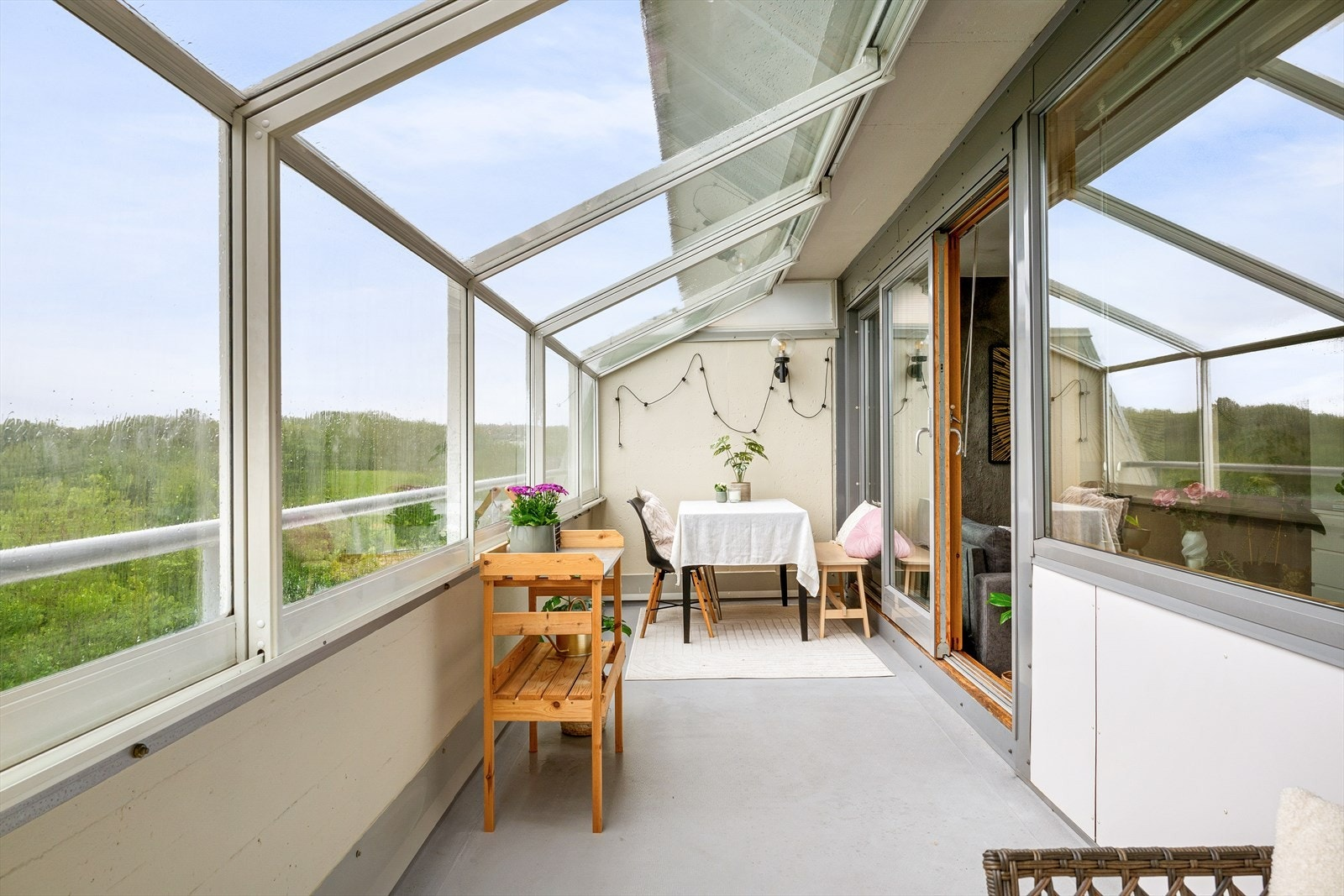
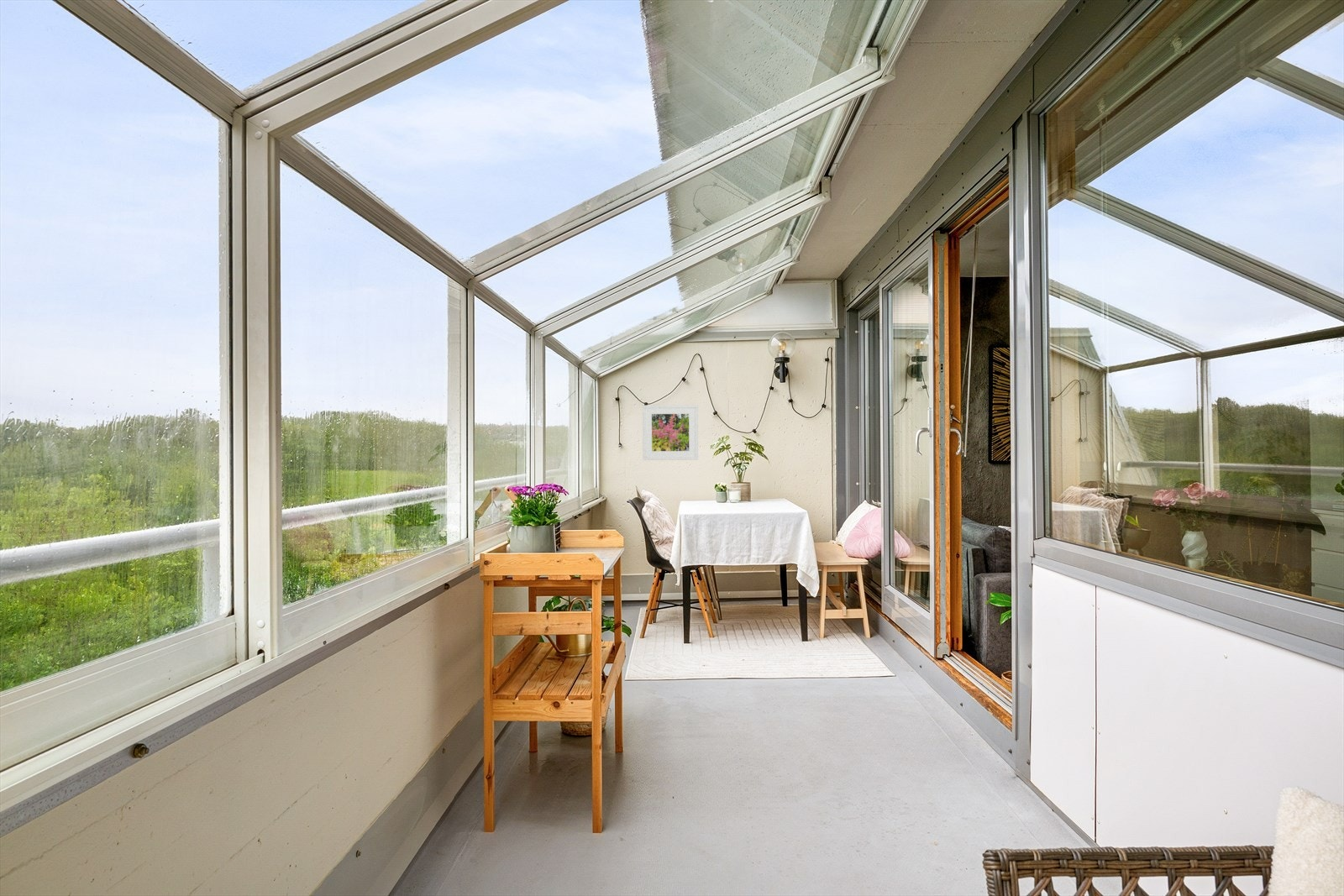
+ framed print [642,404,699,461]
